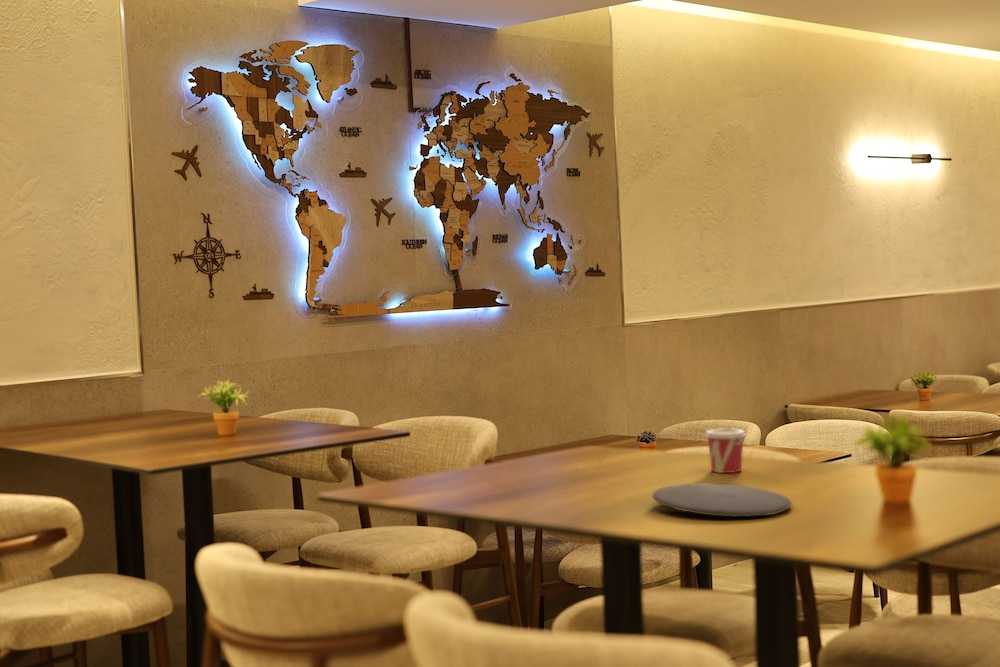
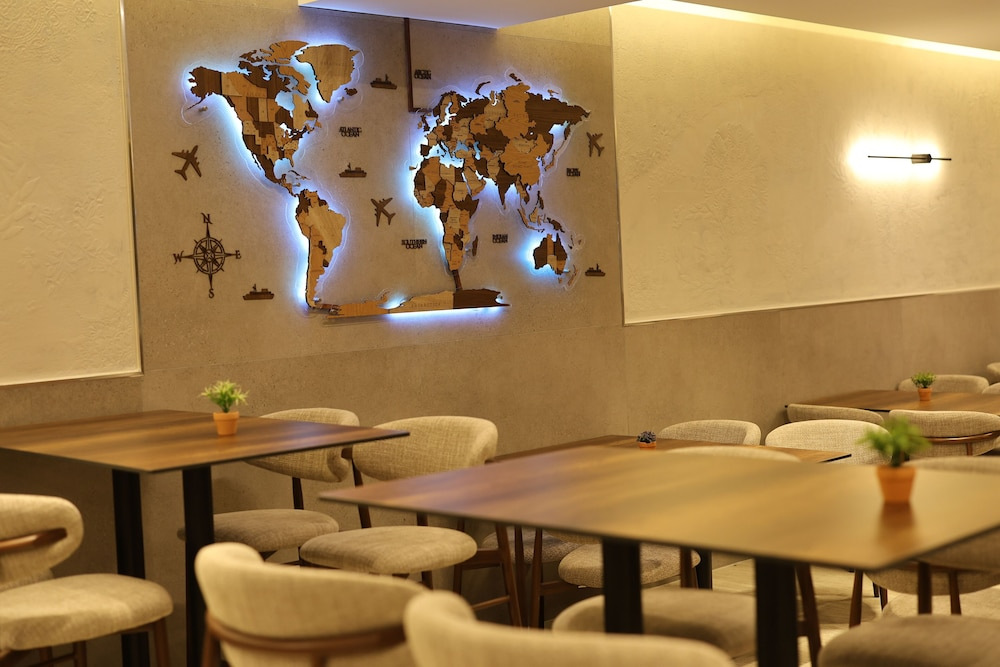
- cup [704,428,747,474]
- plate [652,483,793,518]
